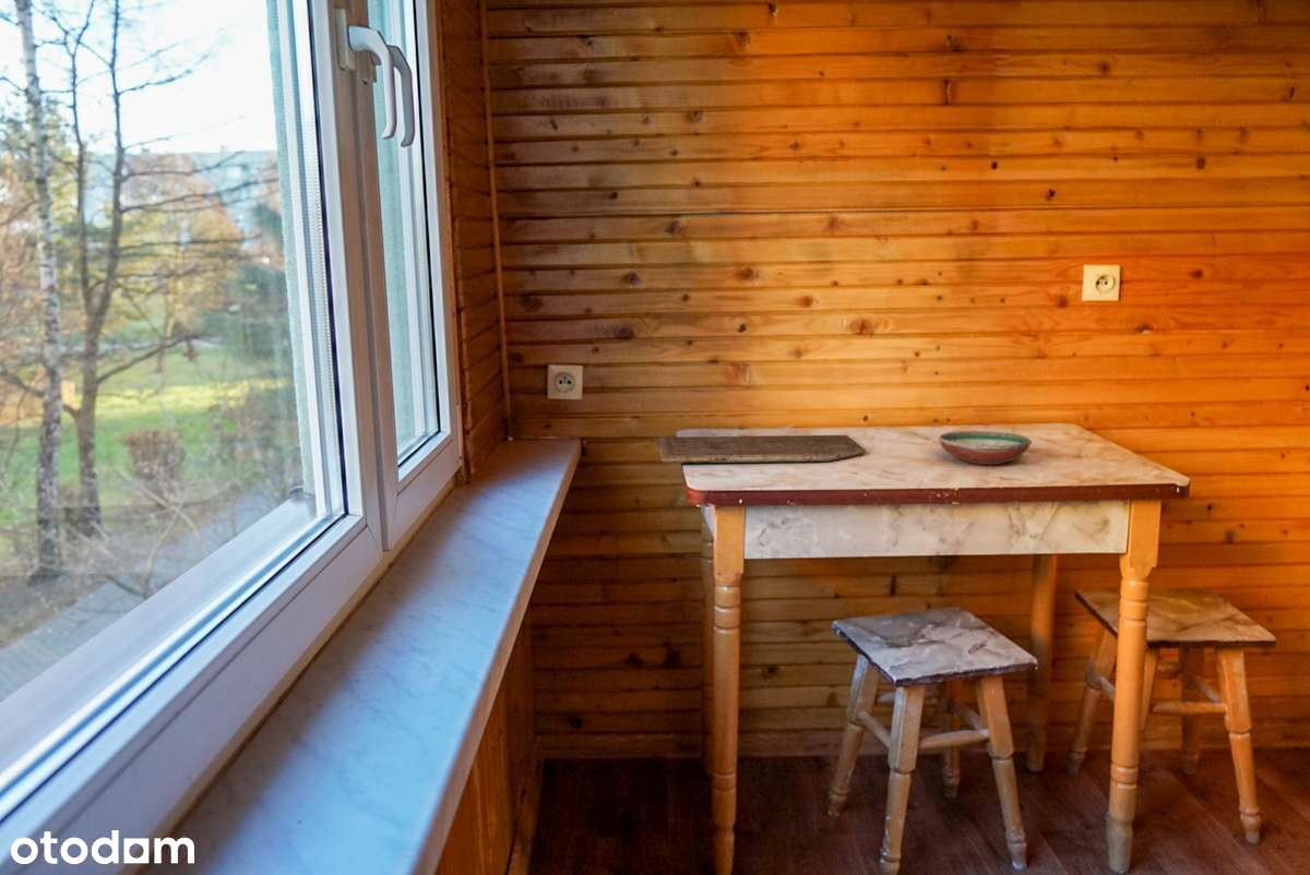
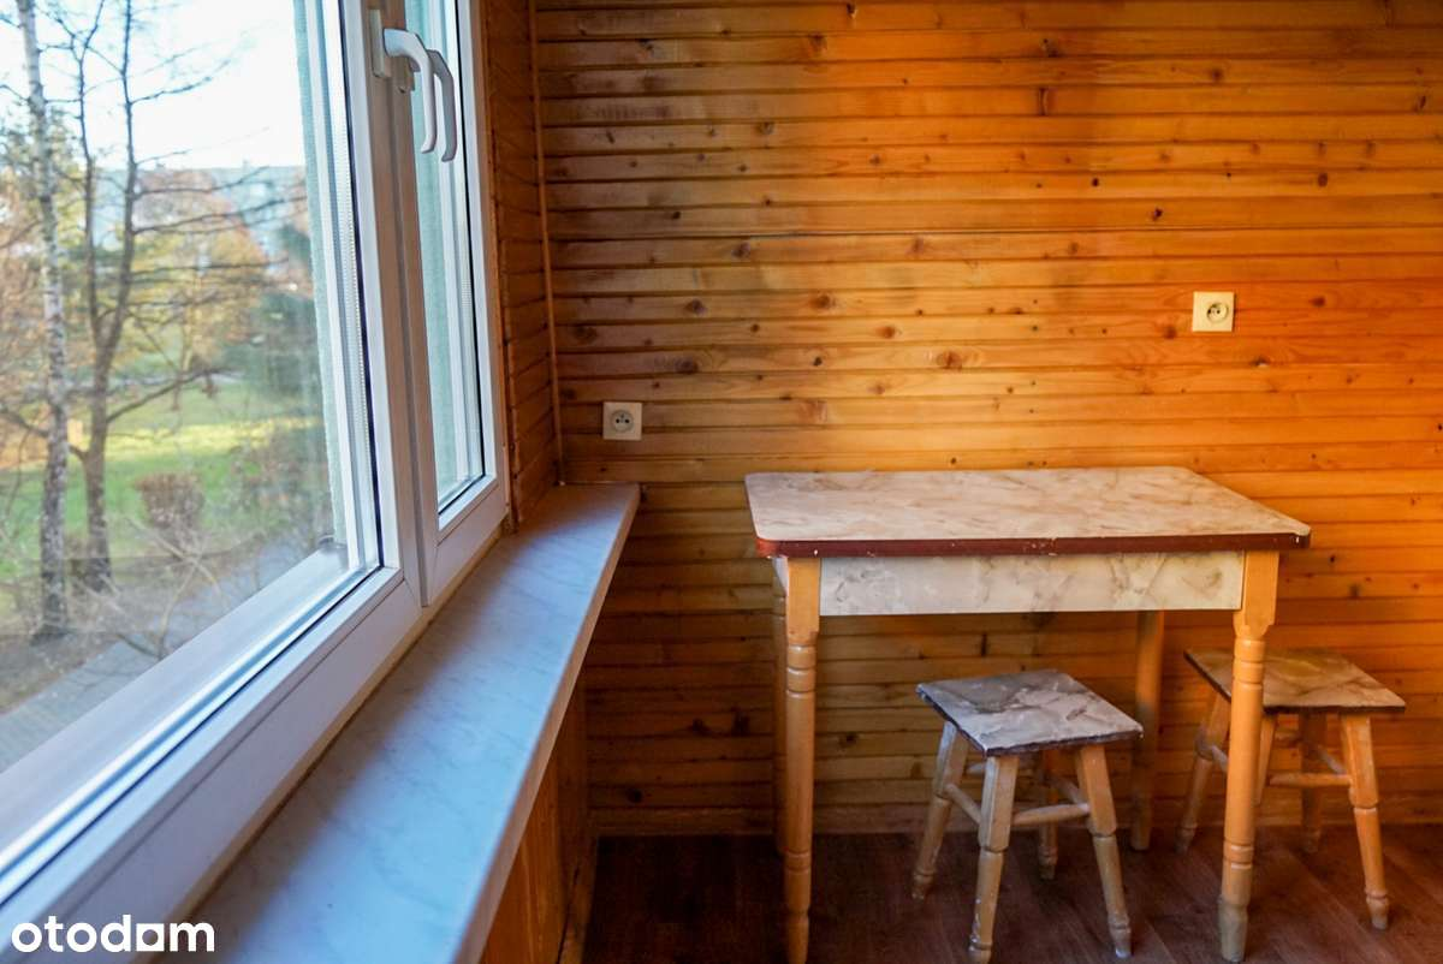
- cutting board [657,434,867,464]
- decorative bowl [937,430,1033,466]
